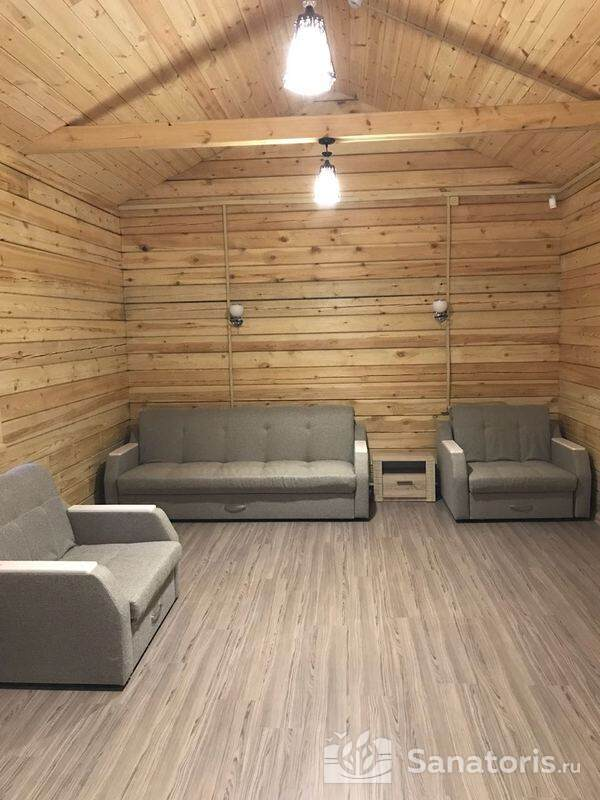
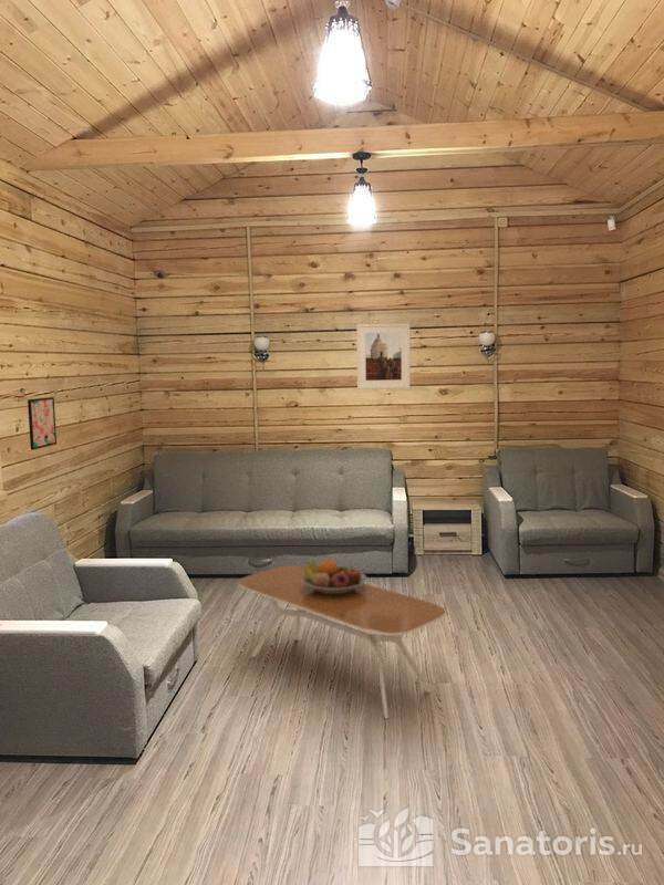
+ fruit bowl [302,559,369,594]
+ coffee table [237,564,447,719]
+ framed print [355,322,411,391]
+ wall art [27,396,58,451]
